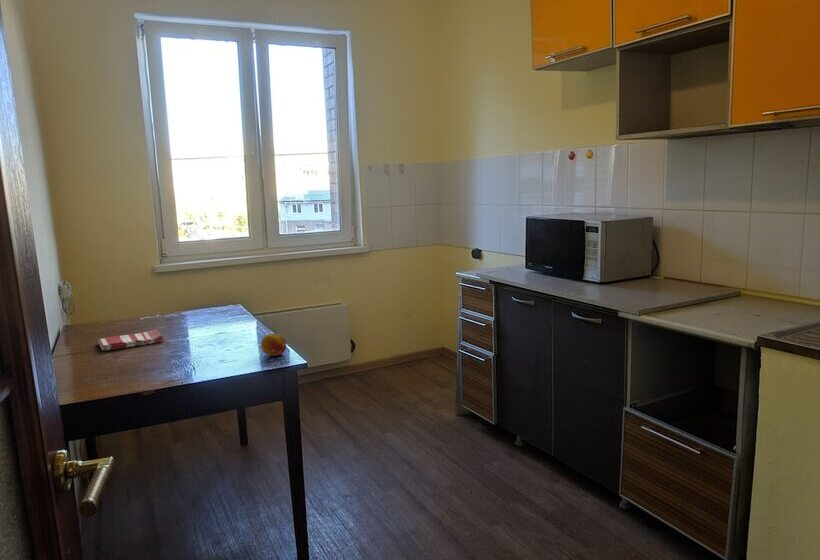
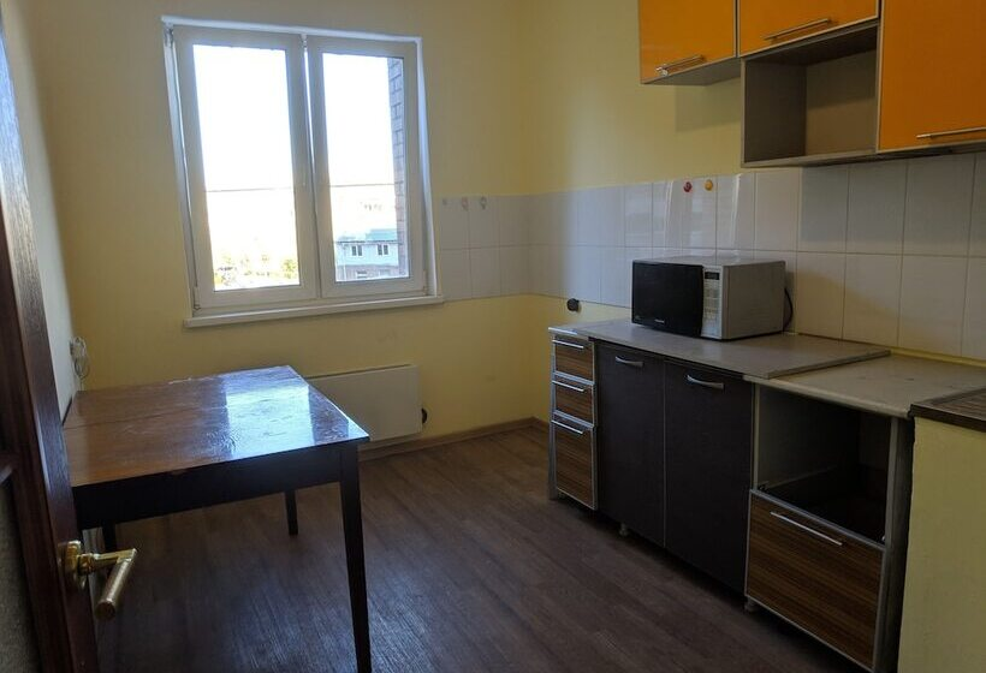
- fruit [260,332,287,357]
- dish towel [97,329,165,351]
